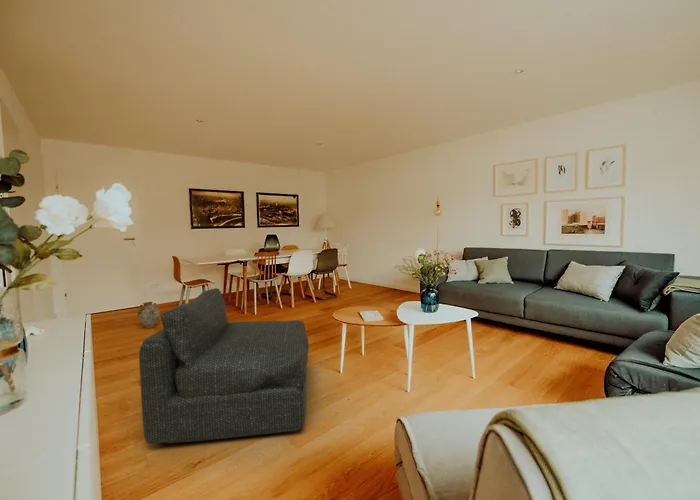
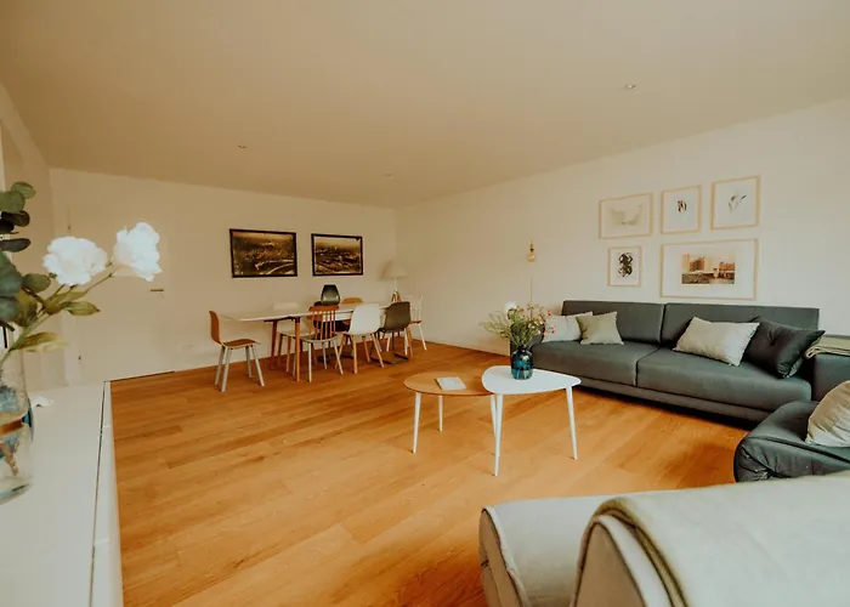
- armchair [138,287,310,445]
- ceramic jug [136,301,161,329]
